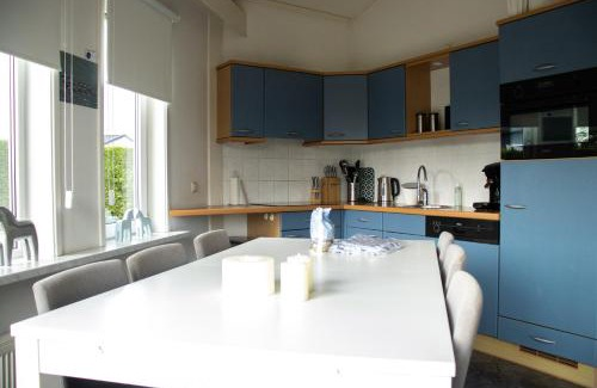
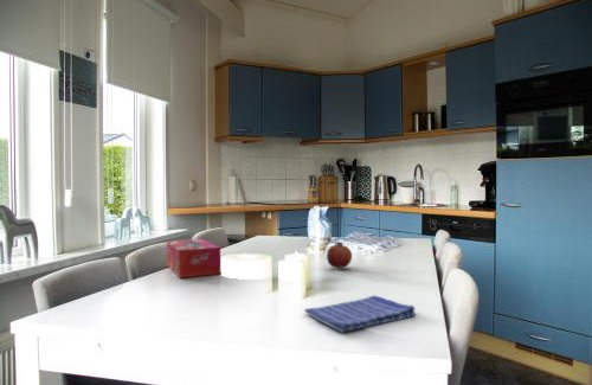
+ dish towel [303,294,417,334]
+ fruit [326,242,353,269]
+ tissue box [166,238,221,280]
